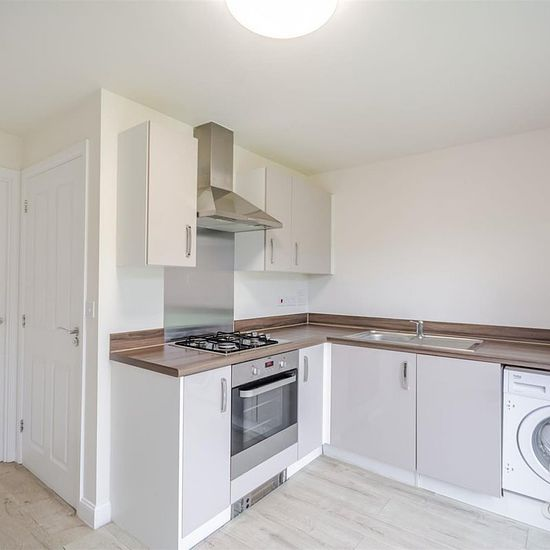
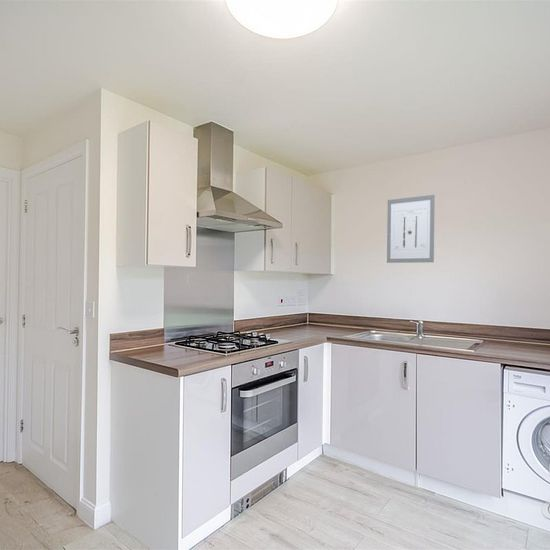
+ wall art [386,194,436,264]
